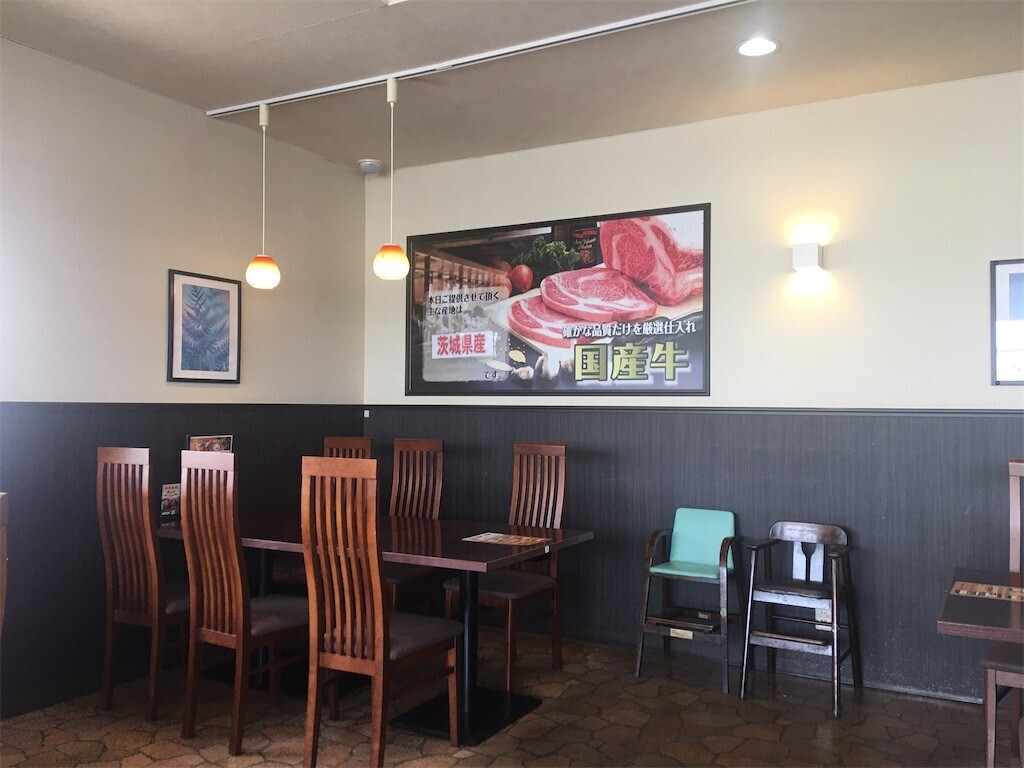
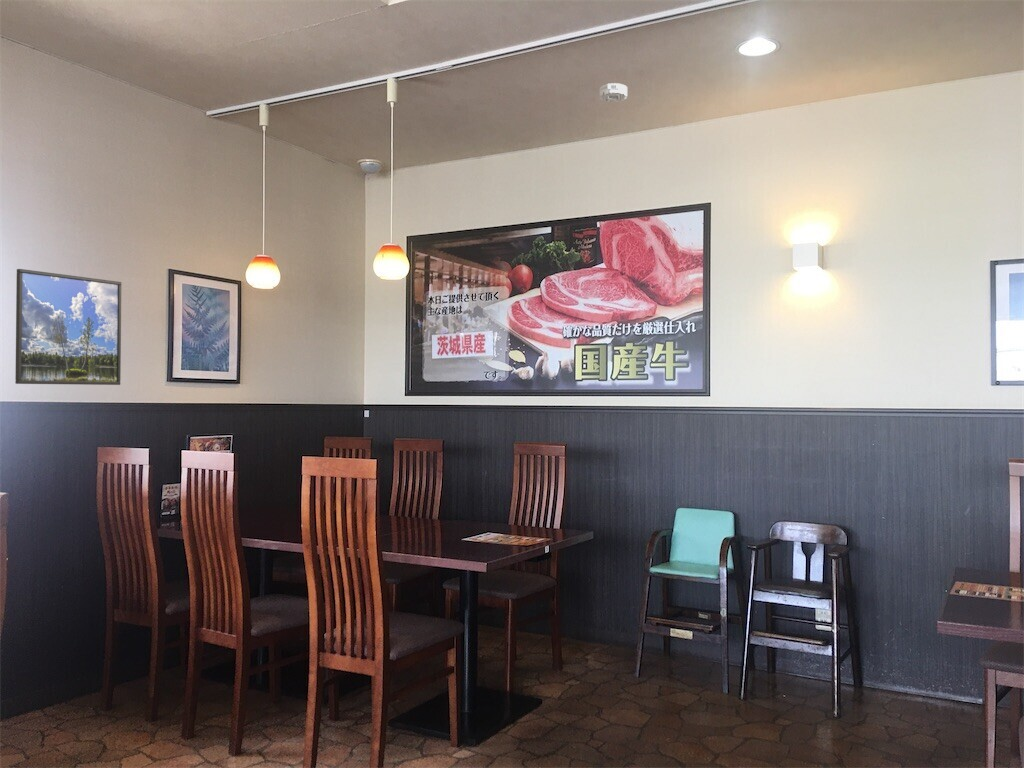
+ smoke detector [599,82,628,103]
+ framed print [14,268,122,386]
